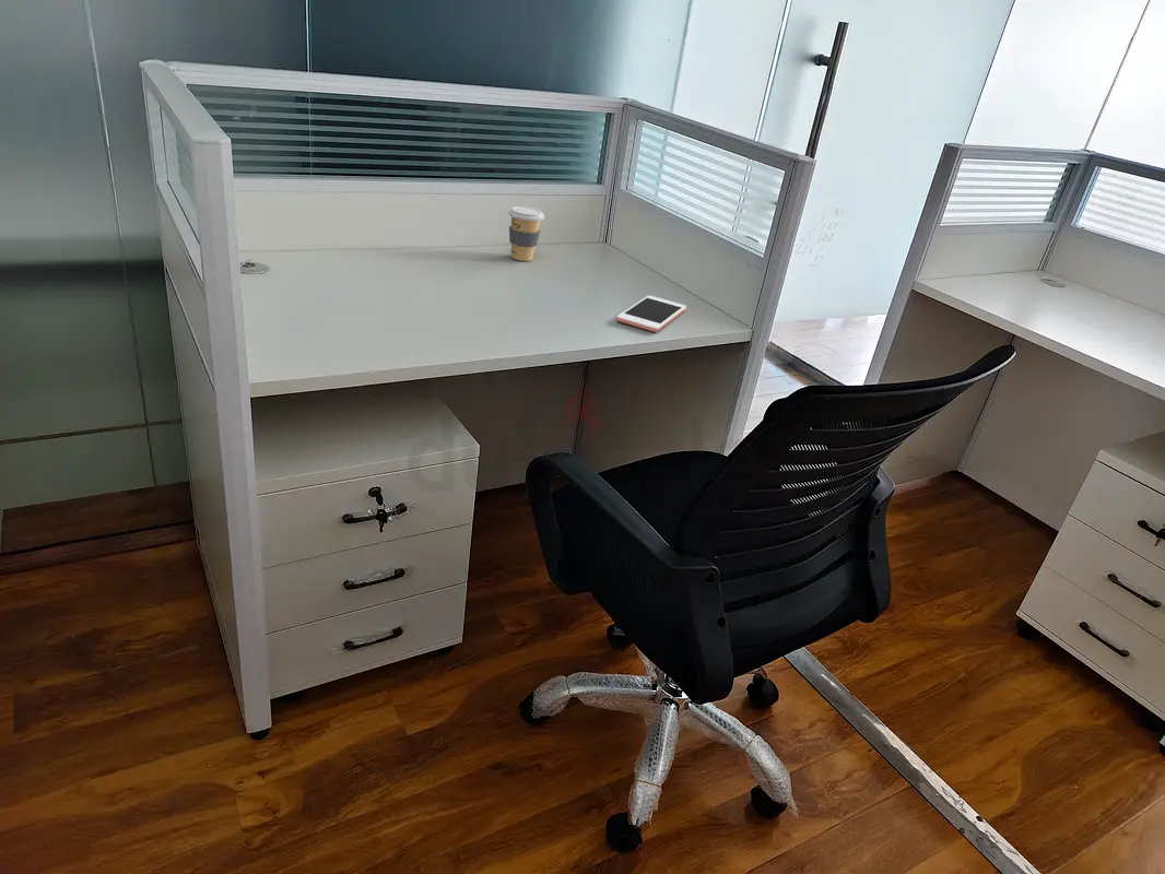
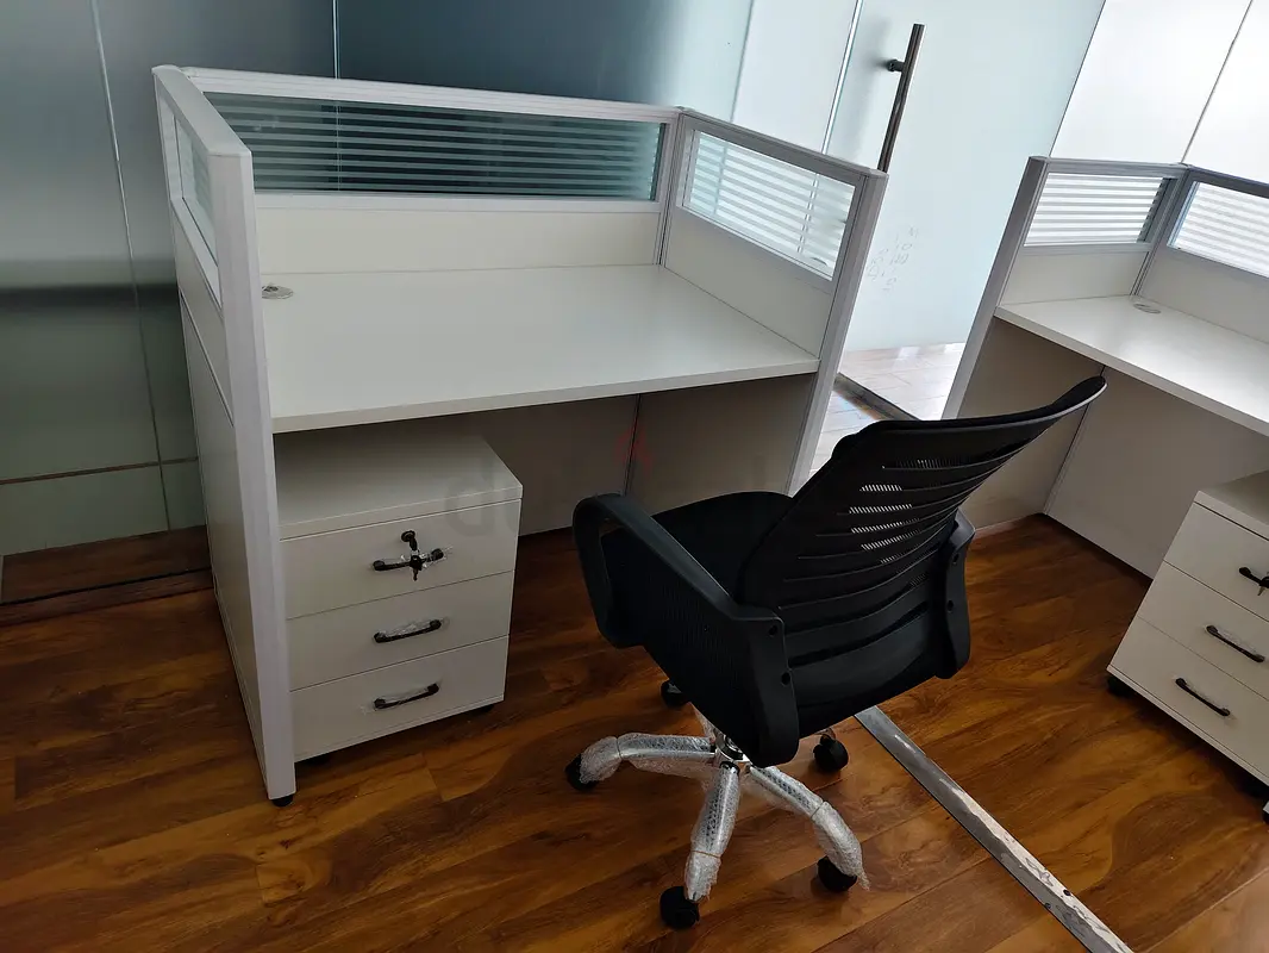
- cell phone [615,295,687,333]
- coffee cup [507,205,545,262]
